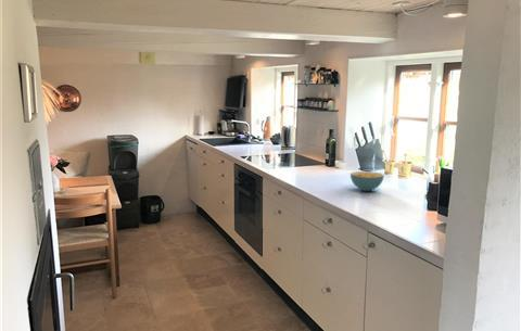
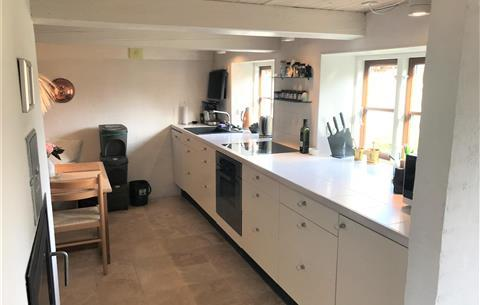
- cereal bowl [350,170,385,192]
